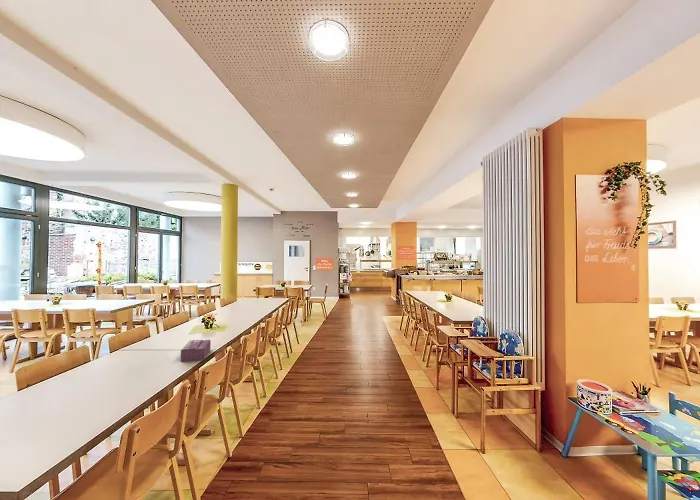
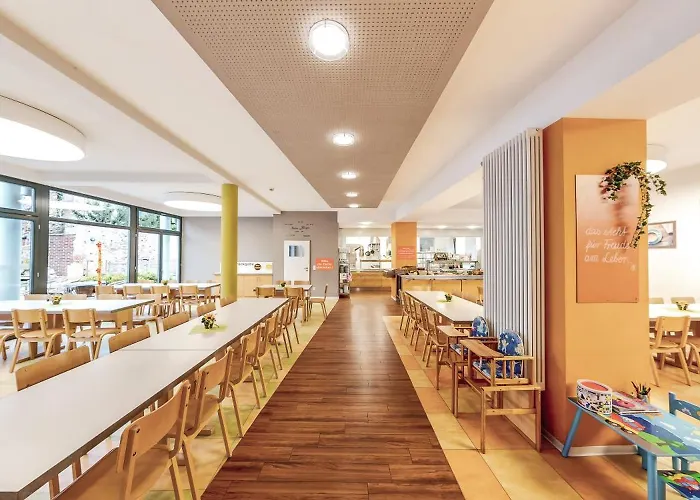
- tissue box [180,339,212,362]
